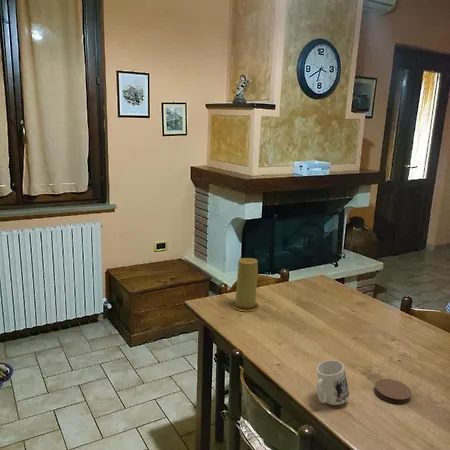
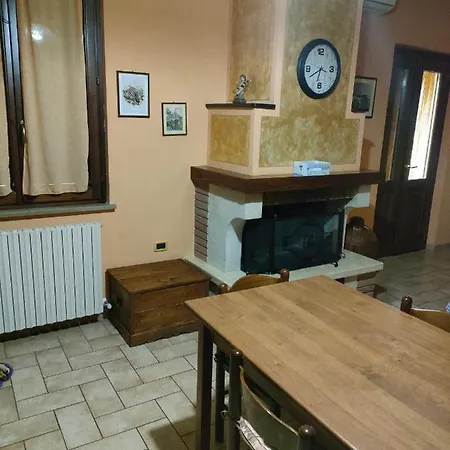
- mug [316,359,350,406]
- coaster [374,378,413,405]
- candle [231,257,260,313]
